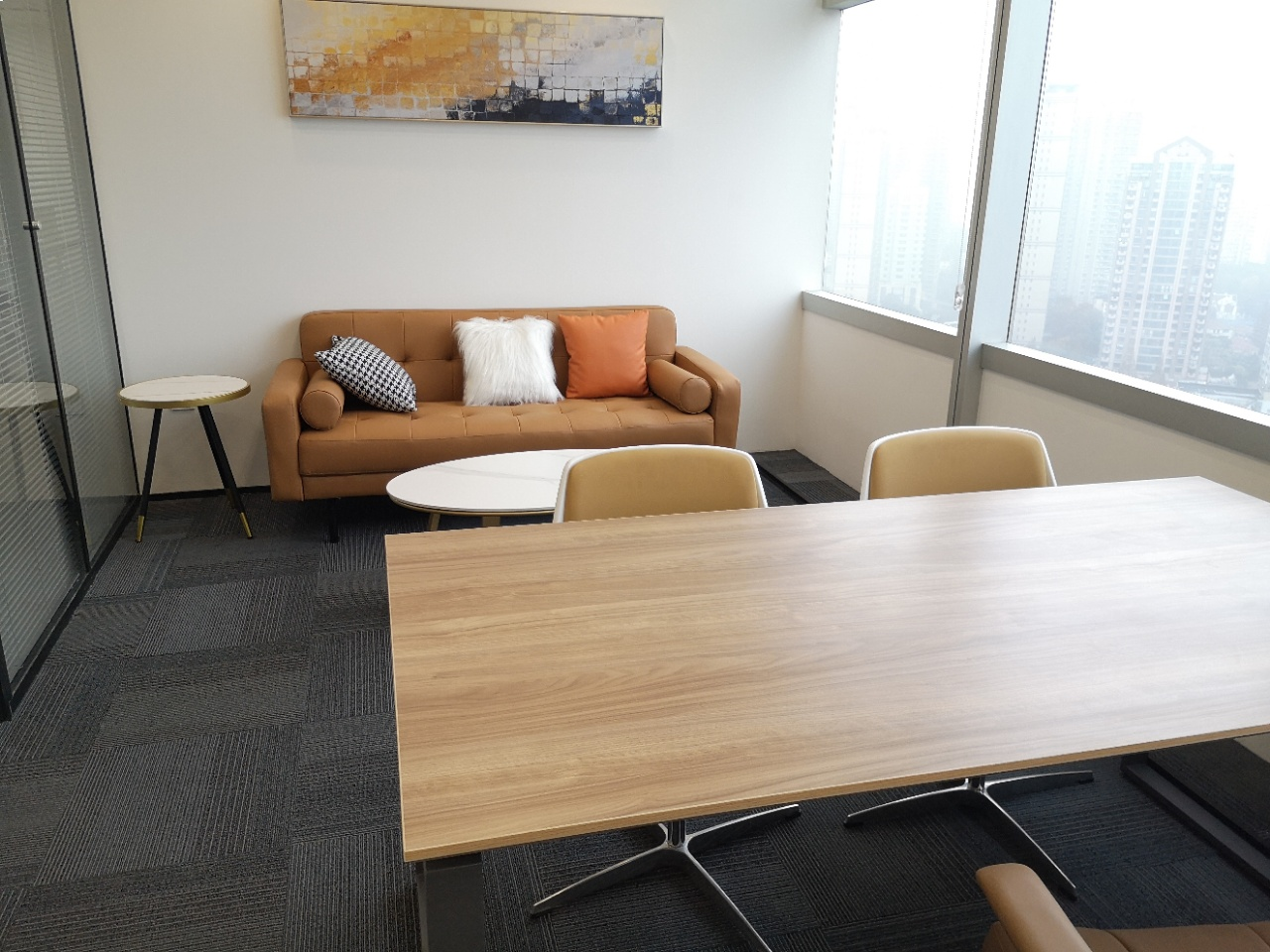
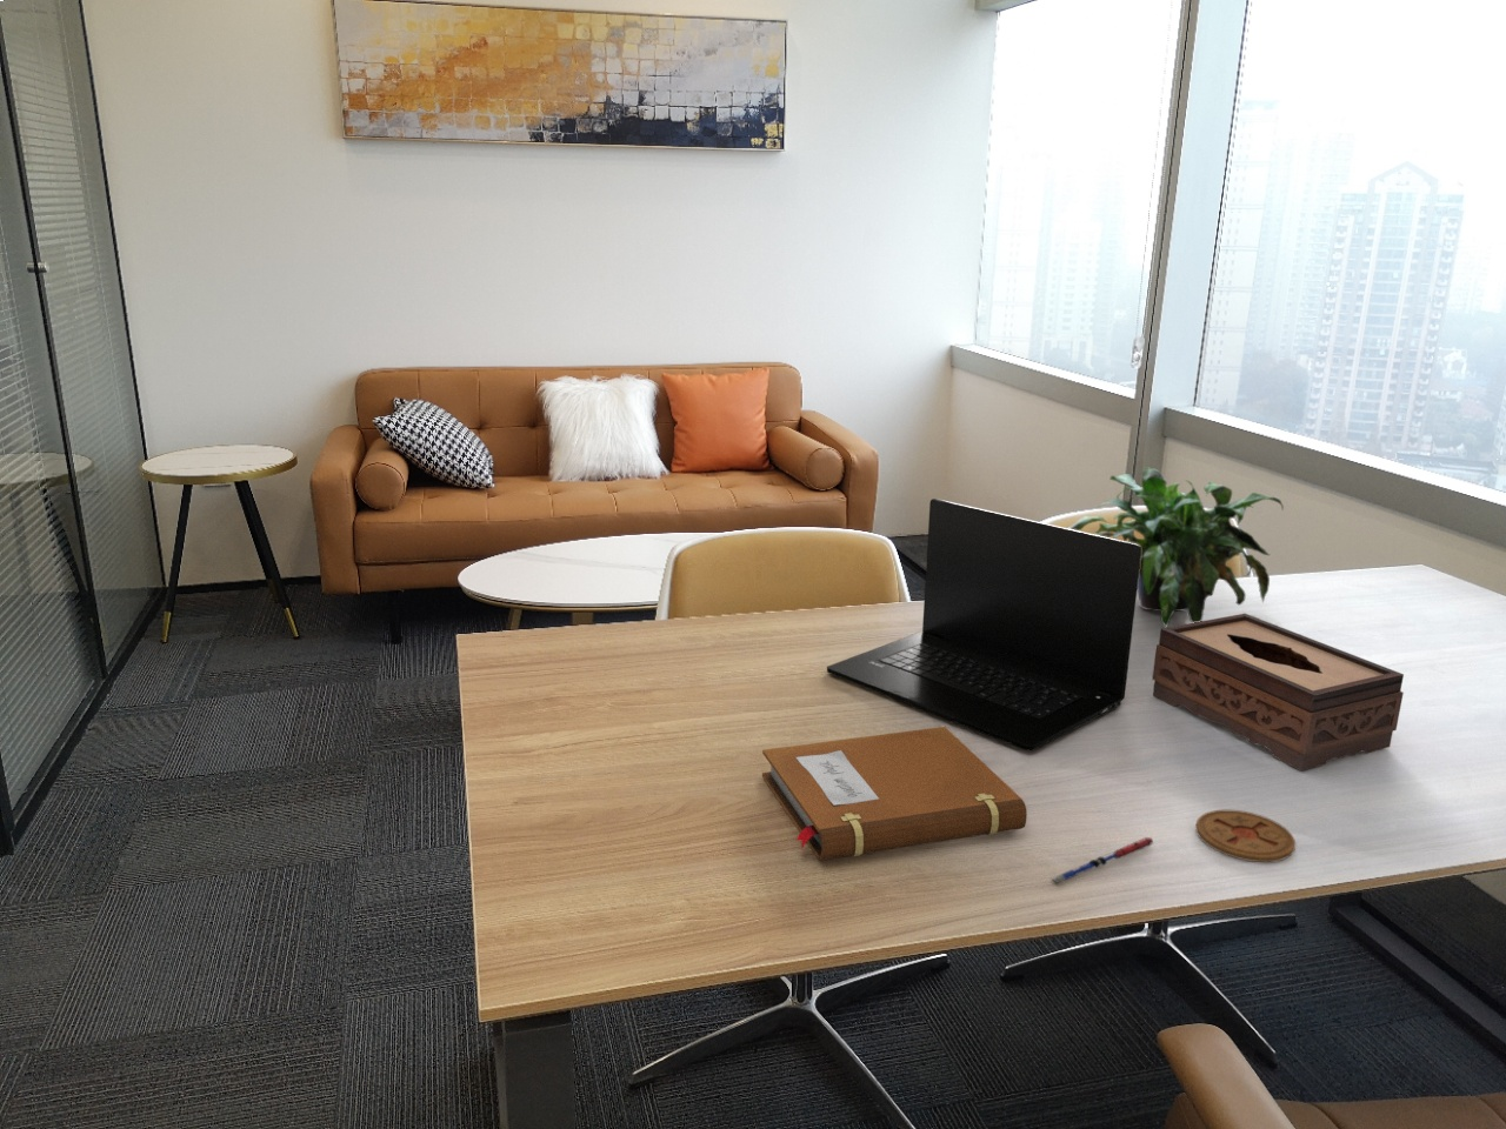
+ coaster [1194,809,1296,863]
+ pen [1048,836,1155,886]
+ notebook [761,726,1028,862]
+ potted plant [1067,467,1284,629]
+ laptop [827,497,1141,752]
+ tissue box [1150,613,1405,772]
